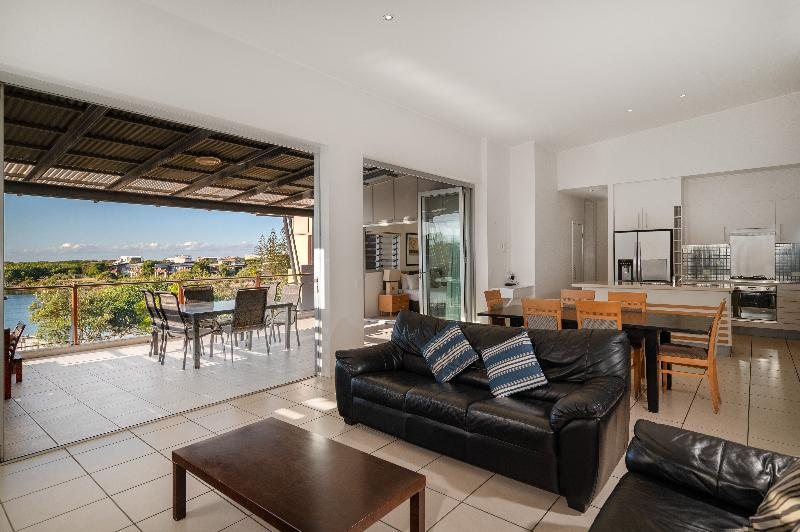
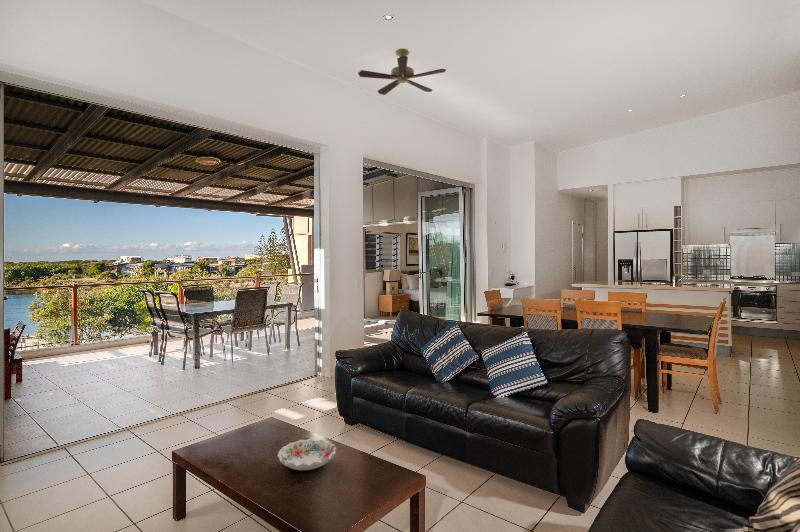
+ ceiling fan [357,48,447,96]
+ decorative bowl [277,438,337,471]
